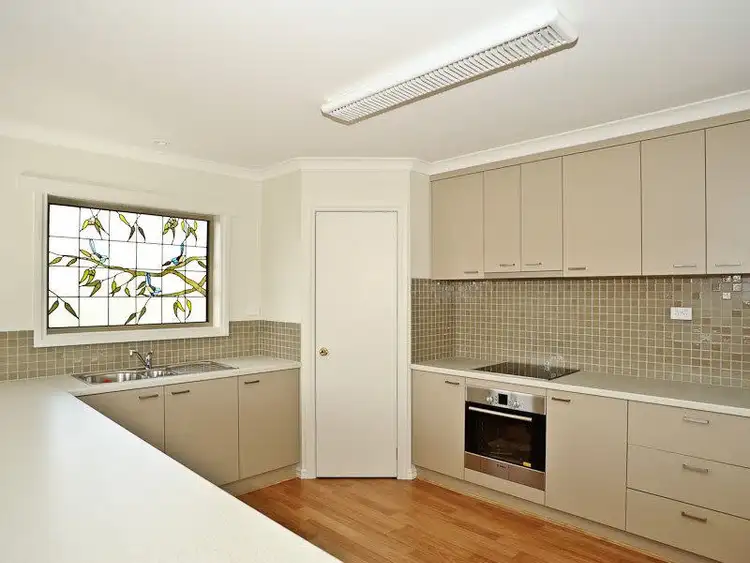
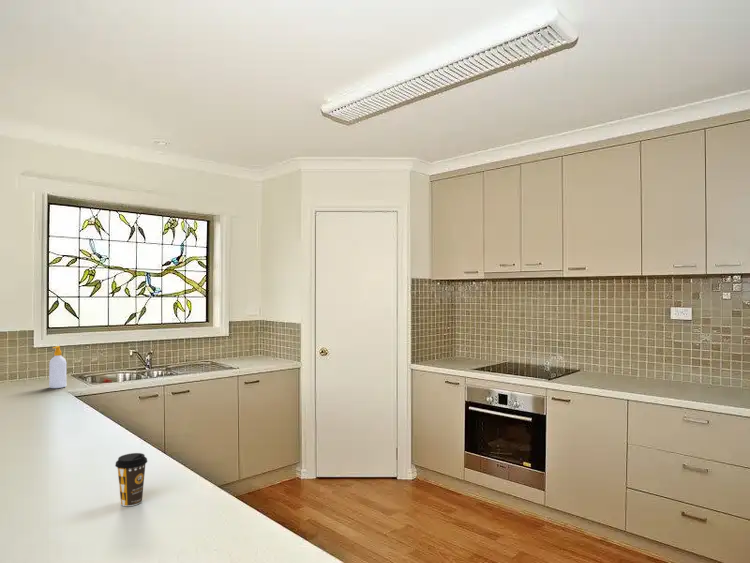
+ coffee cup [114,452,148,507]
+ soap bottle [48,345,67,389]
